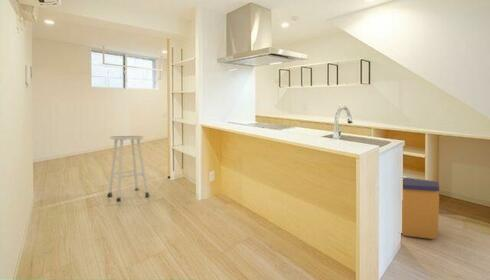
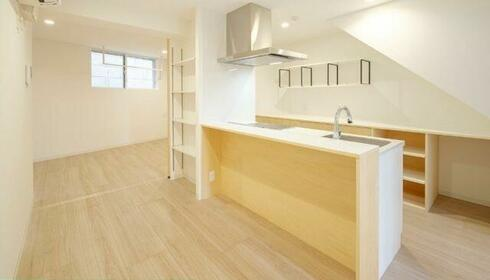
- trash can [400,176,440,240]
- stool [106,135,150,203]
